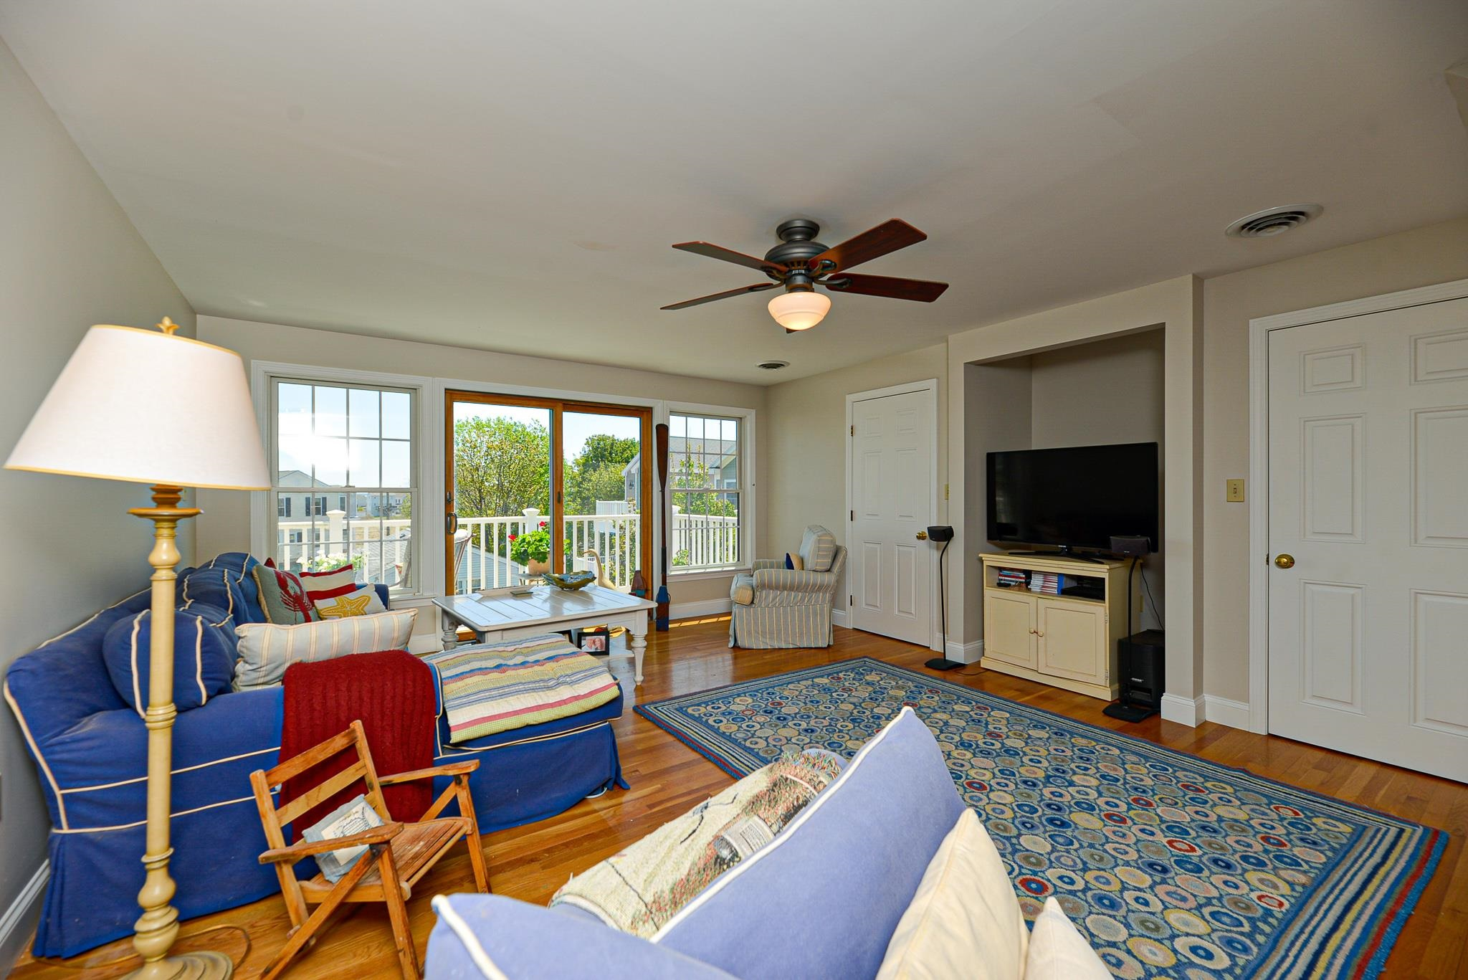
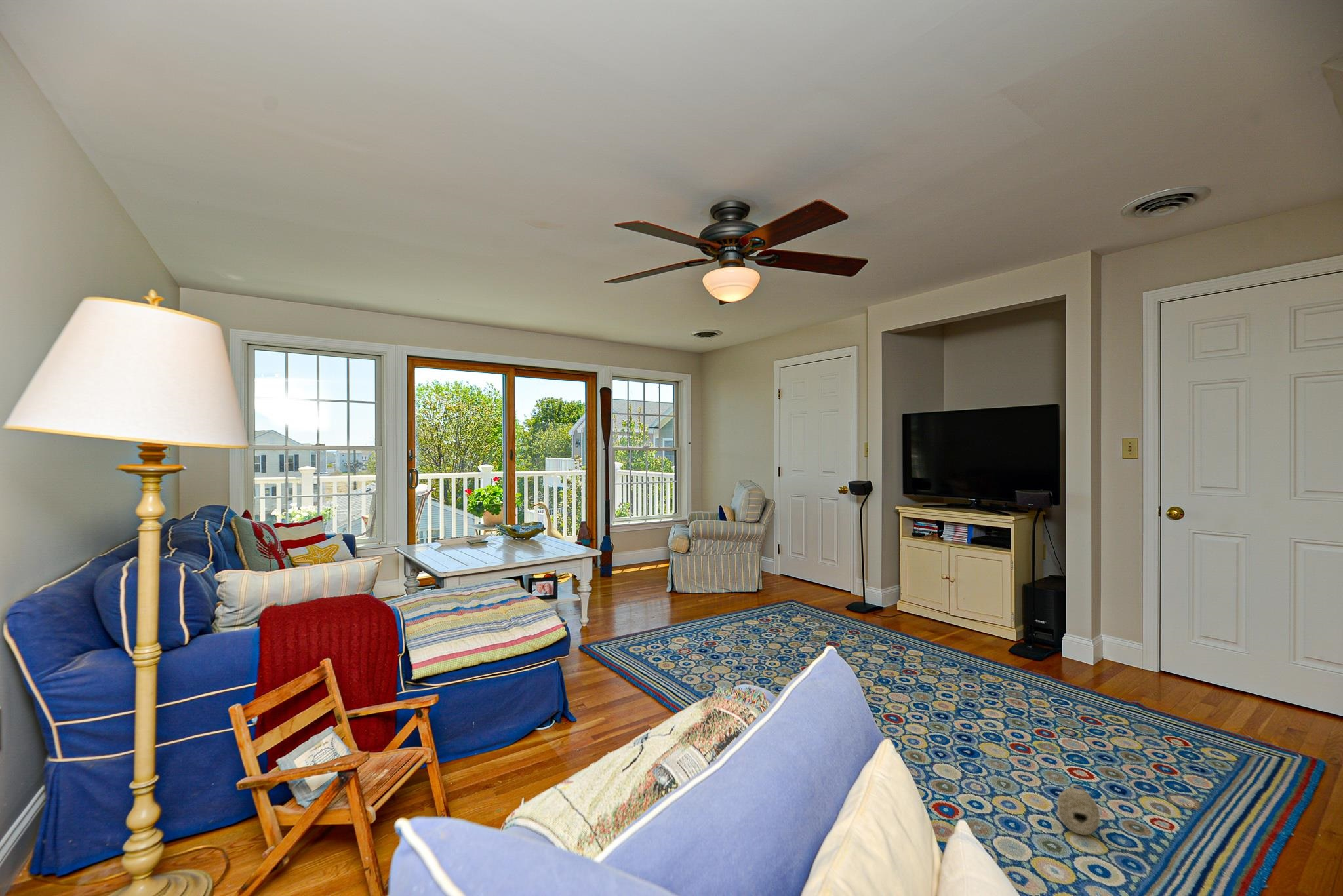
+ decorative ball [1057,784,1100,836]
